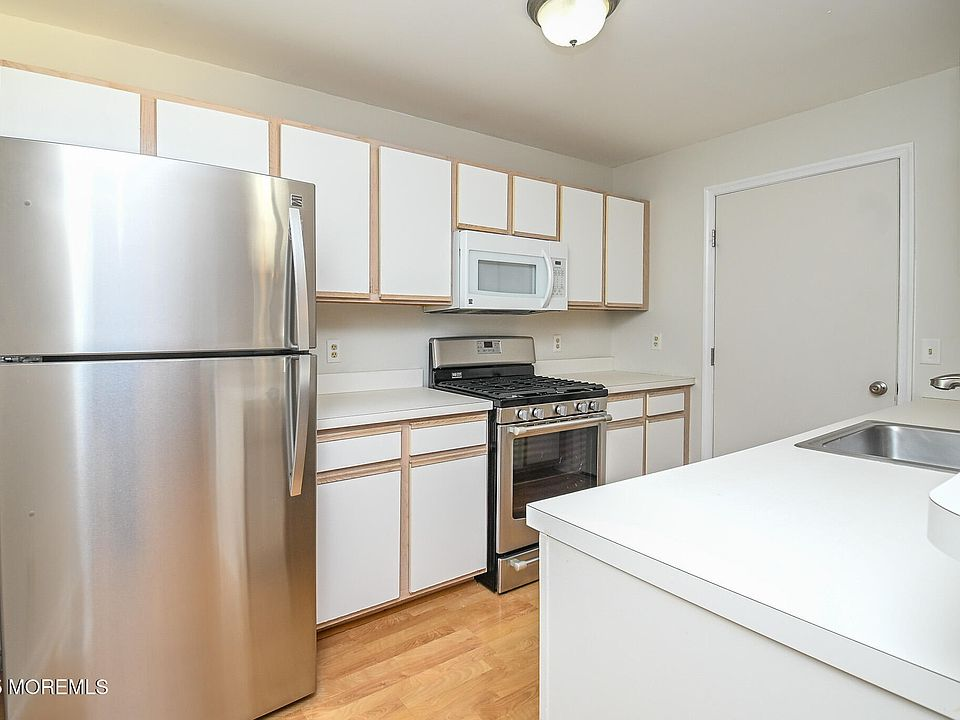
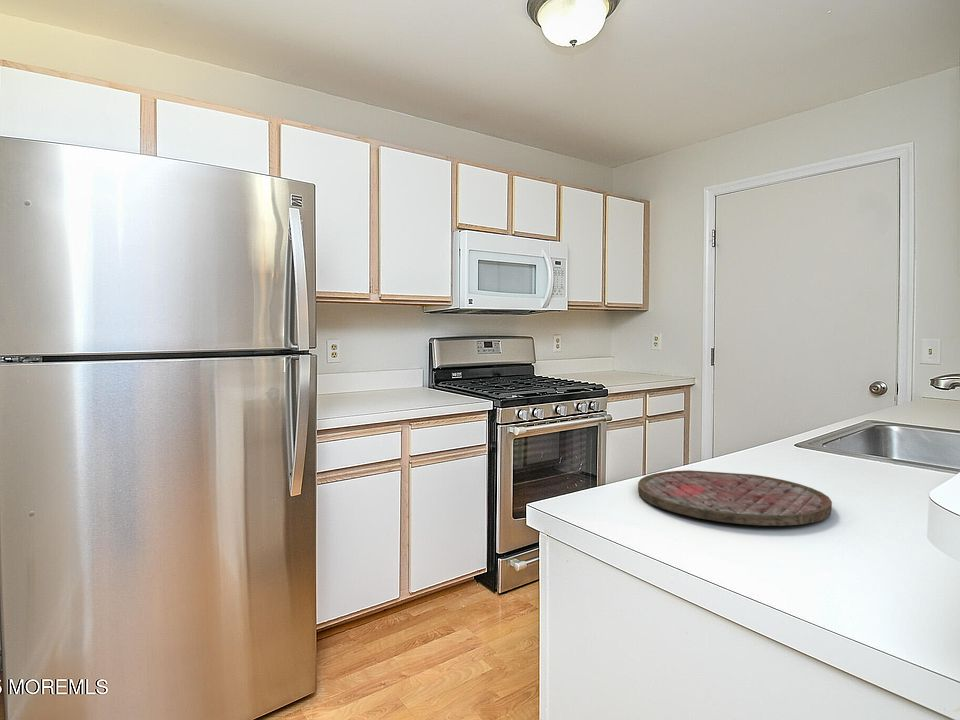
+ cutting board [637,469,833,527]
